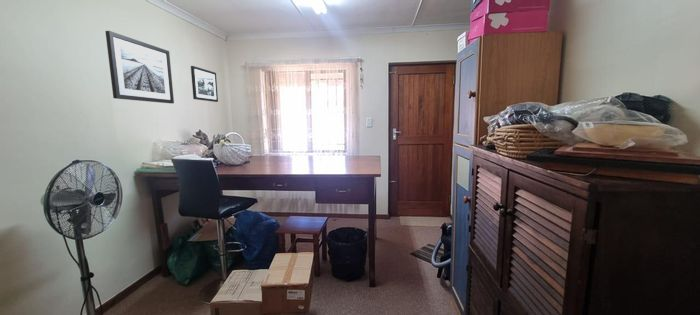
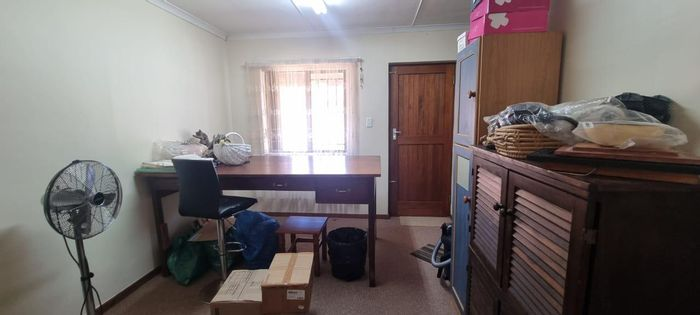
- picture frame [190,65,219,103]
- wall art [104,30,175,104]
